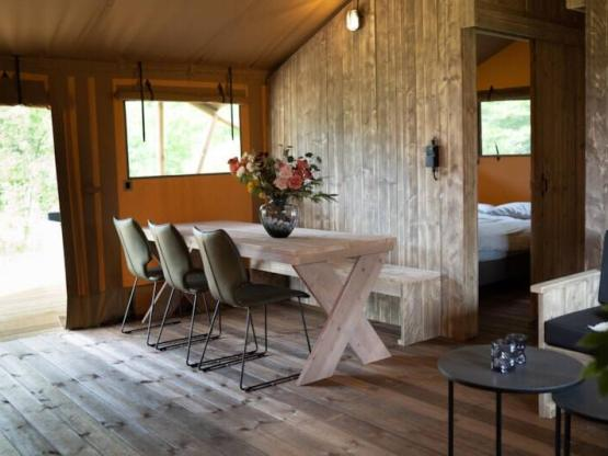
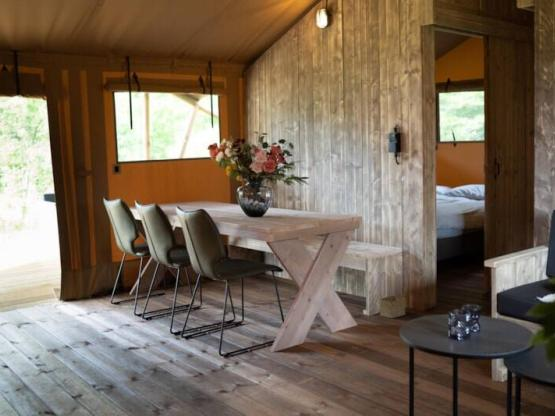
+ basket [378,271,407,319]
